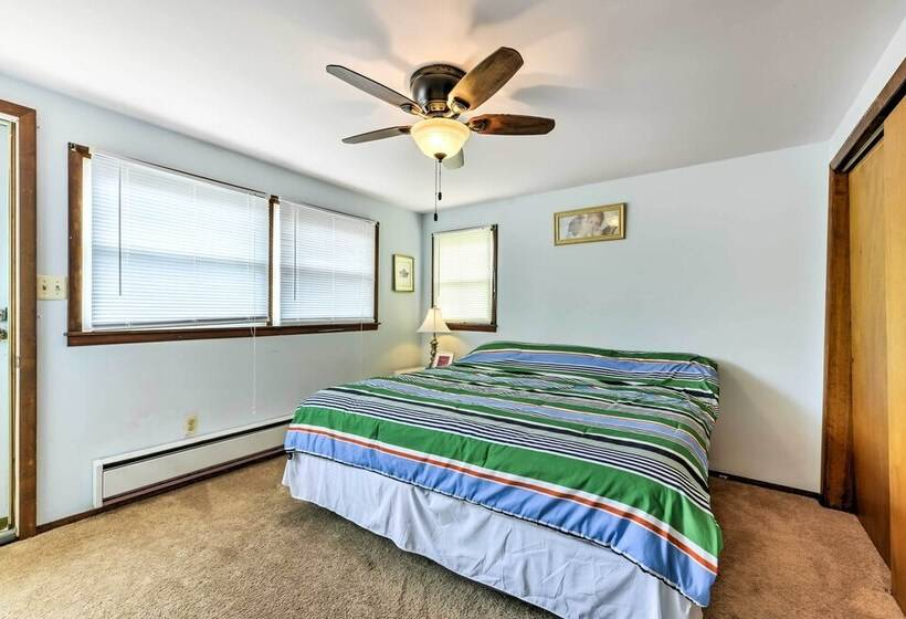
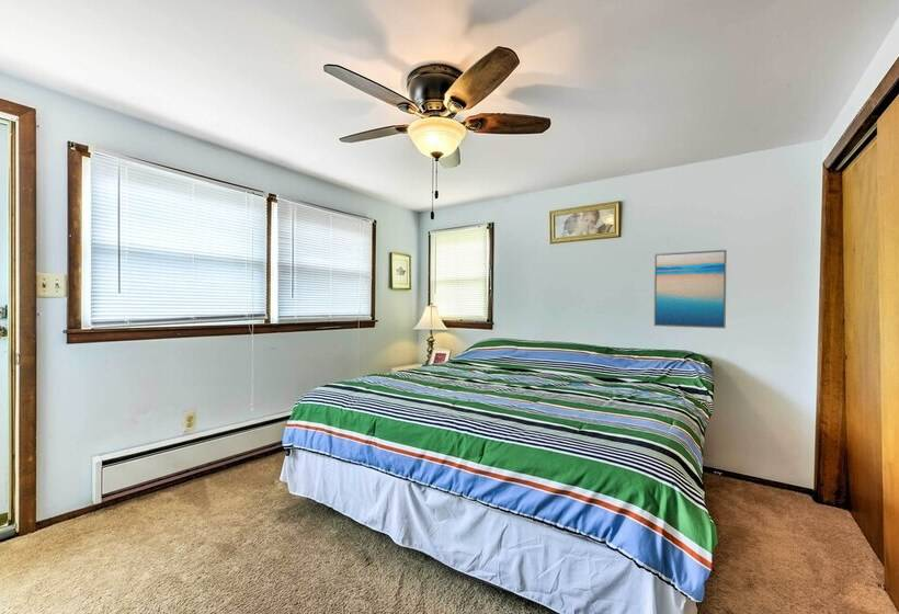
+ wall art [653,249,728,329]
